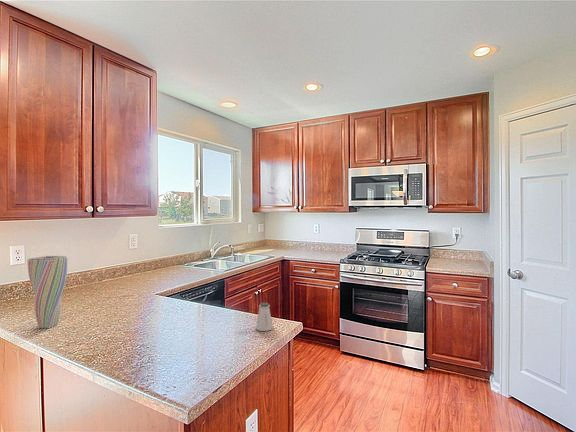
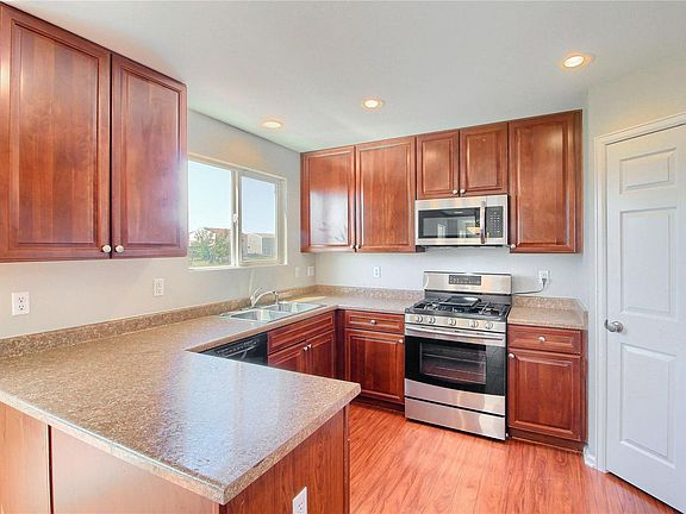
- saltshaker [255,302,274,332]
- vase [27,255,69,329]
